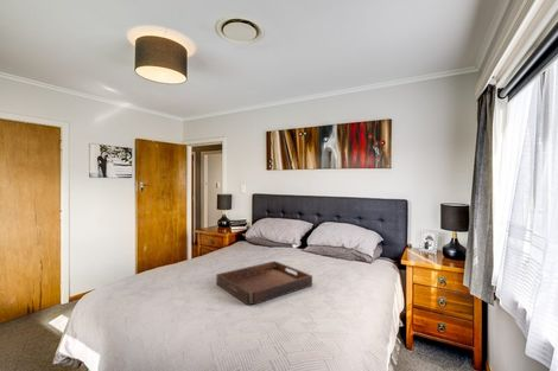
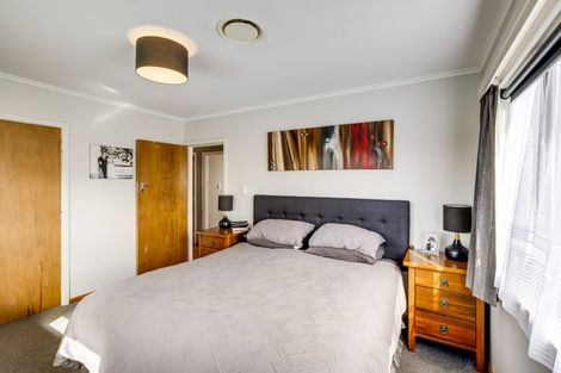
- serving tray [215,260,313,306]
